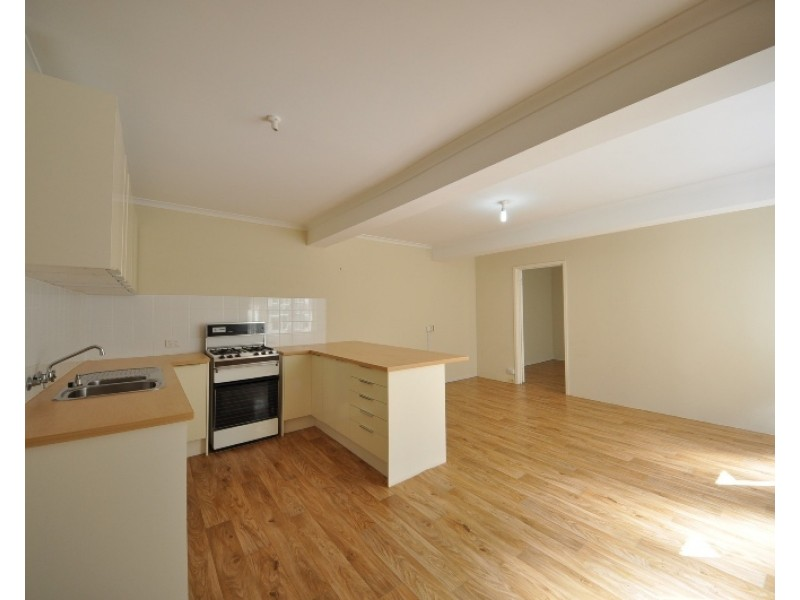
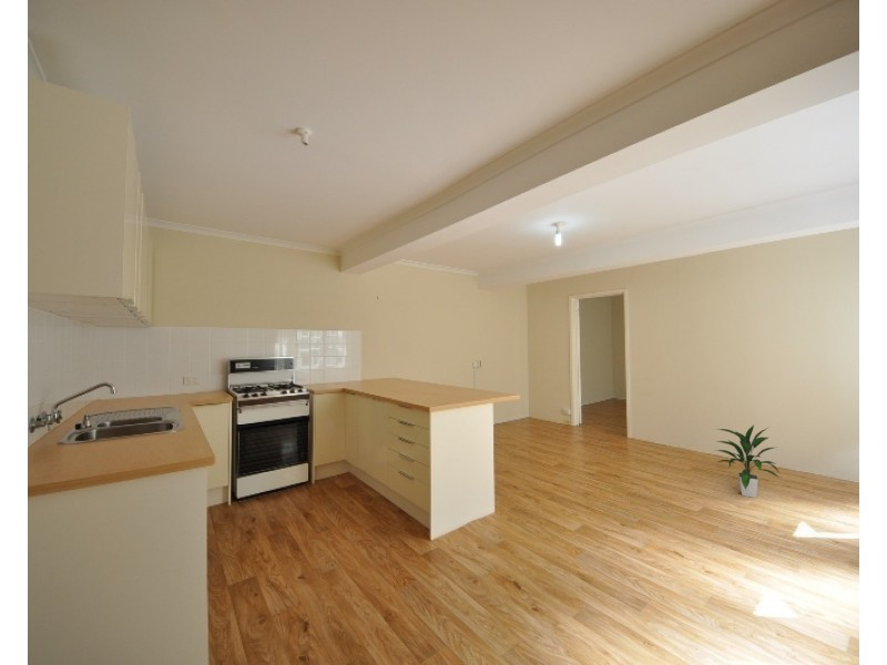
+ indoor plant [715,423,781,499]
